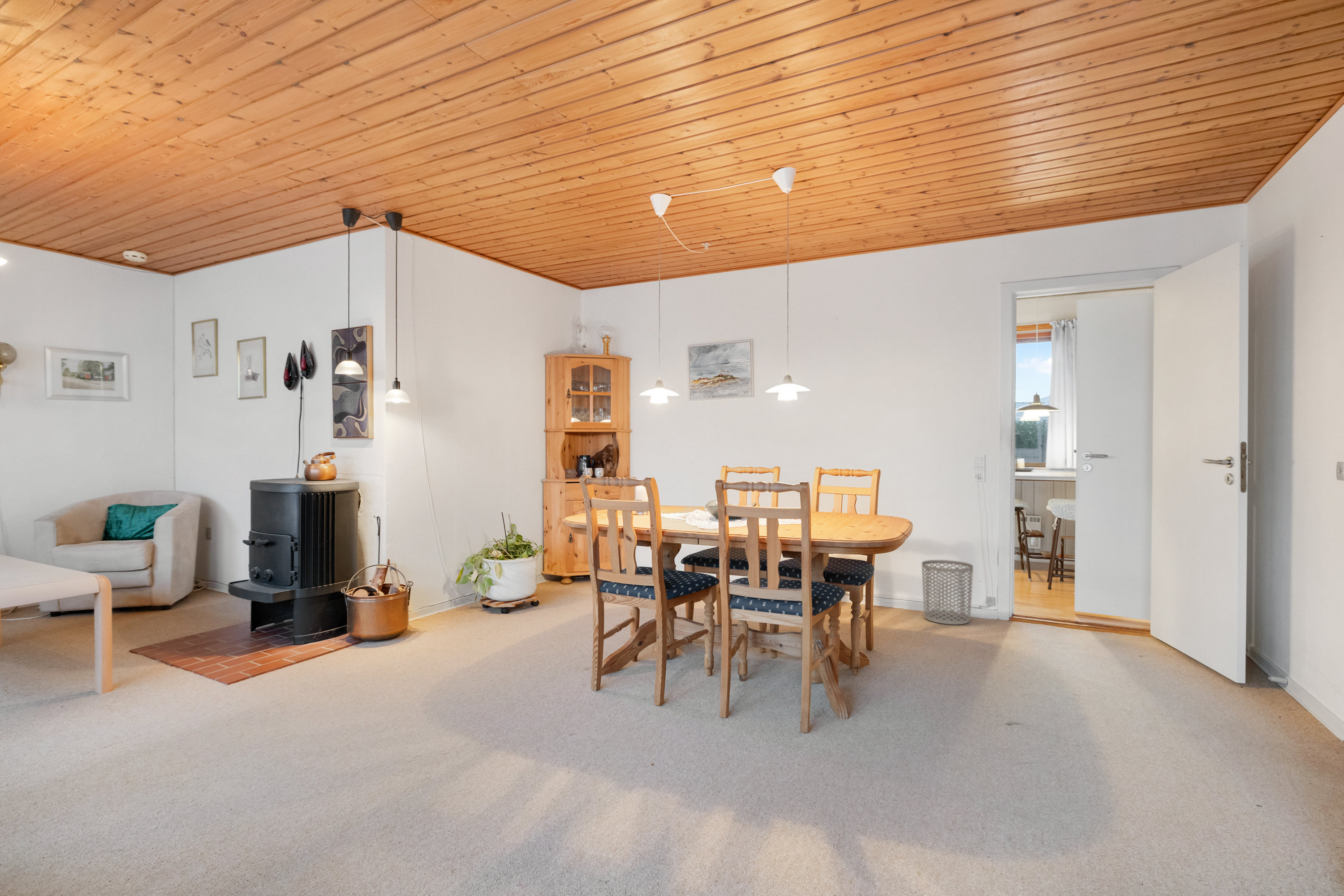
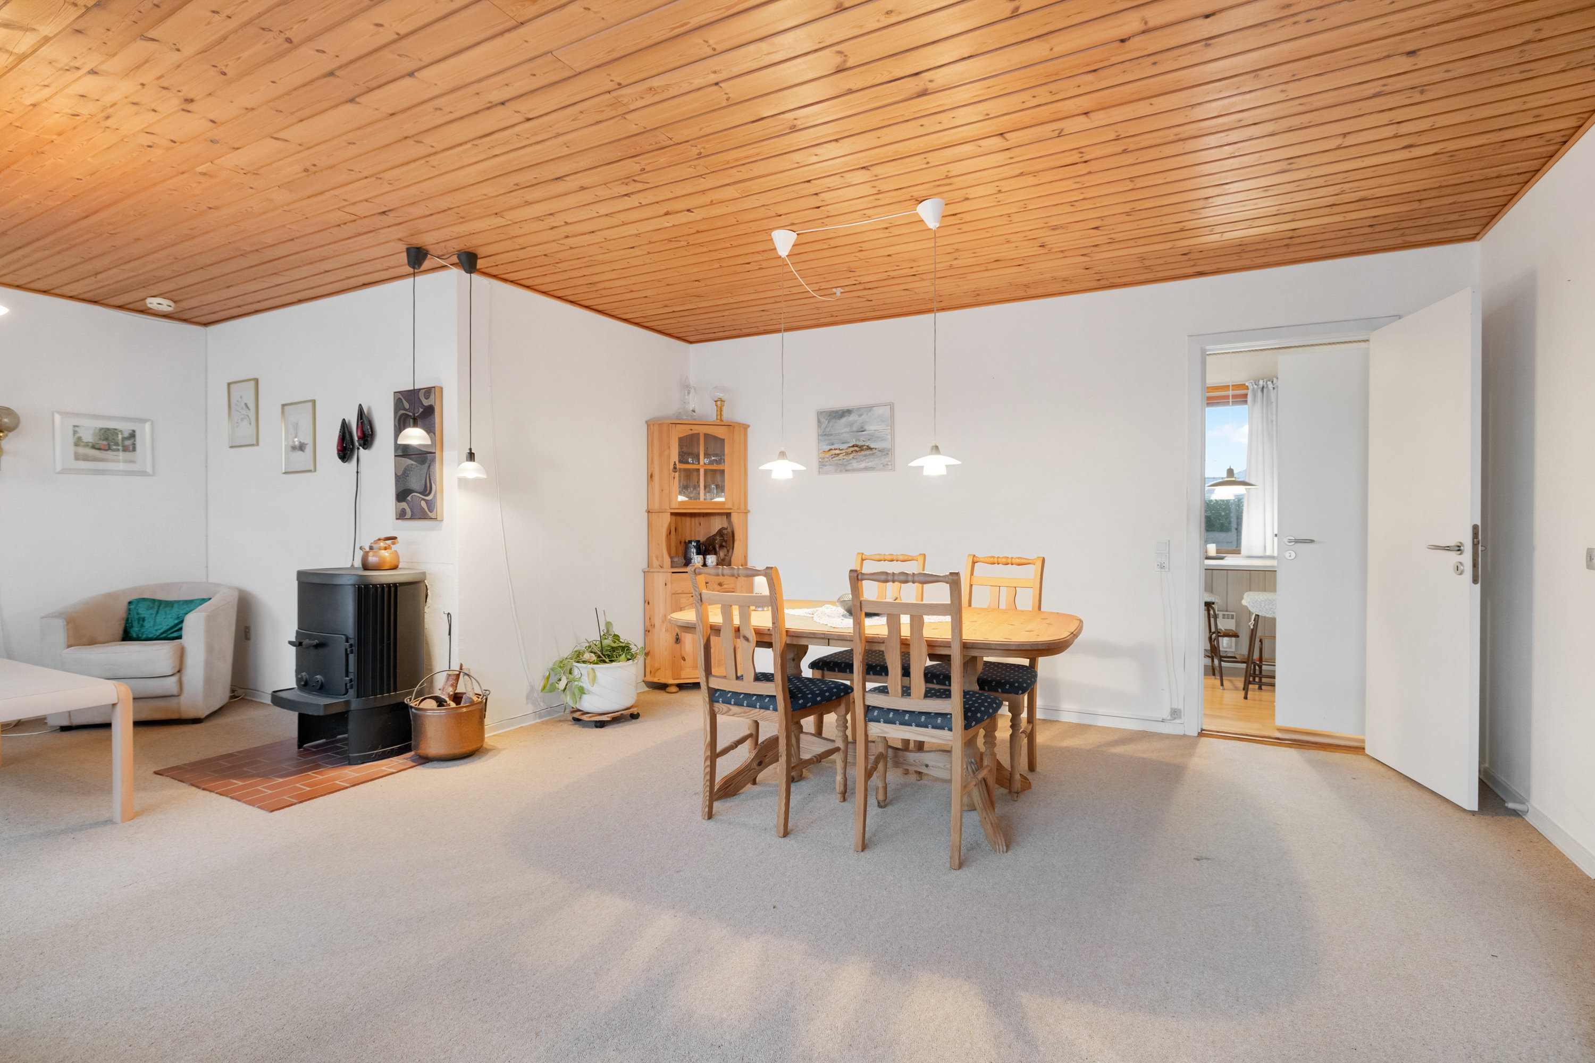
- waste bin [921,560,974,625]
